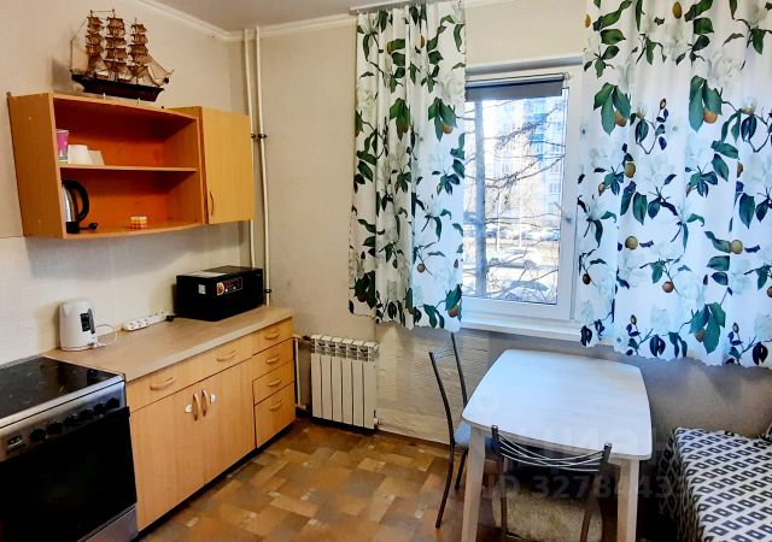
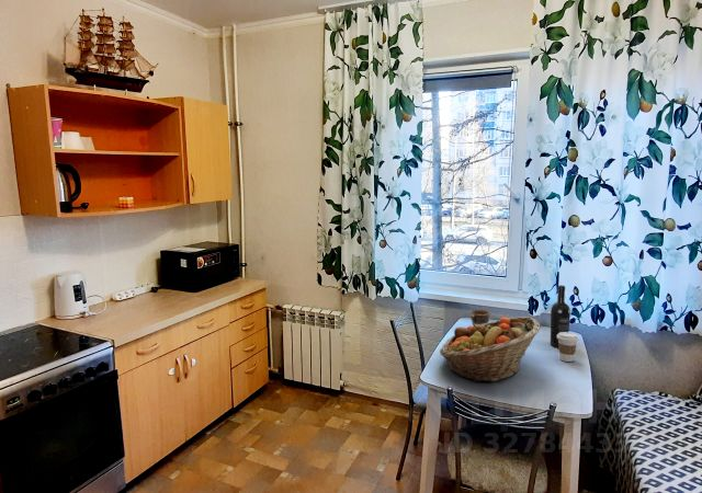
+ mug [469,308,491,326]
+ fruit basket [439,316,541,382]
+ coffee cup [557,332,579,363]
+ wine bottle [550,284,571,348]
